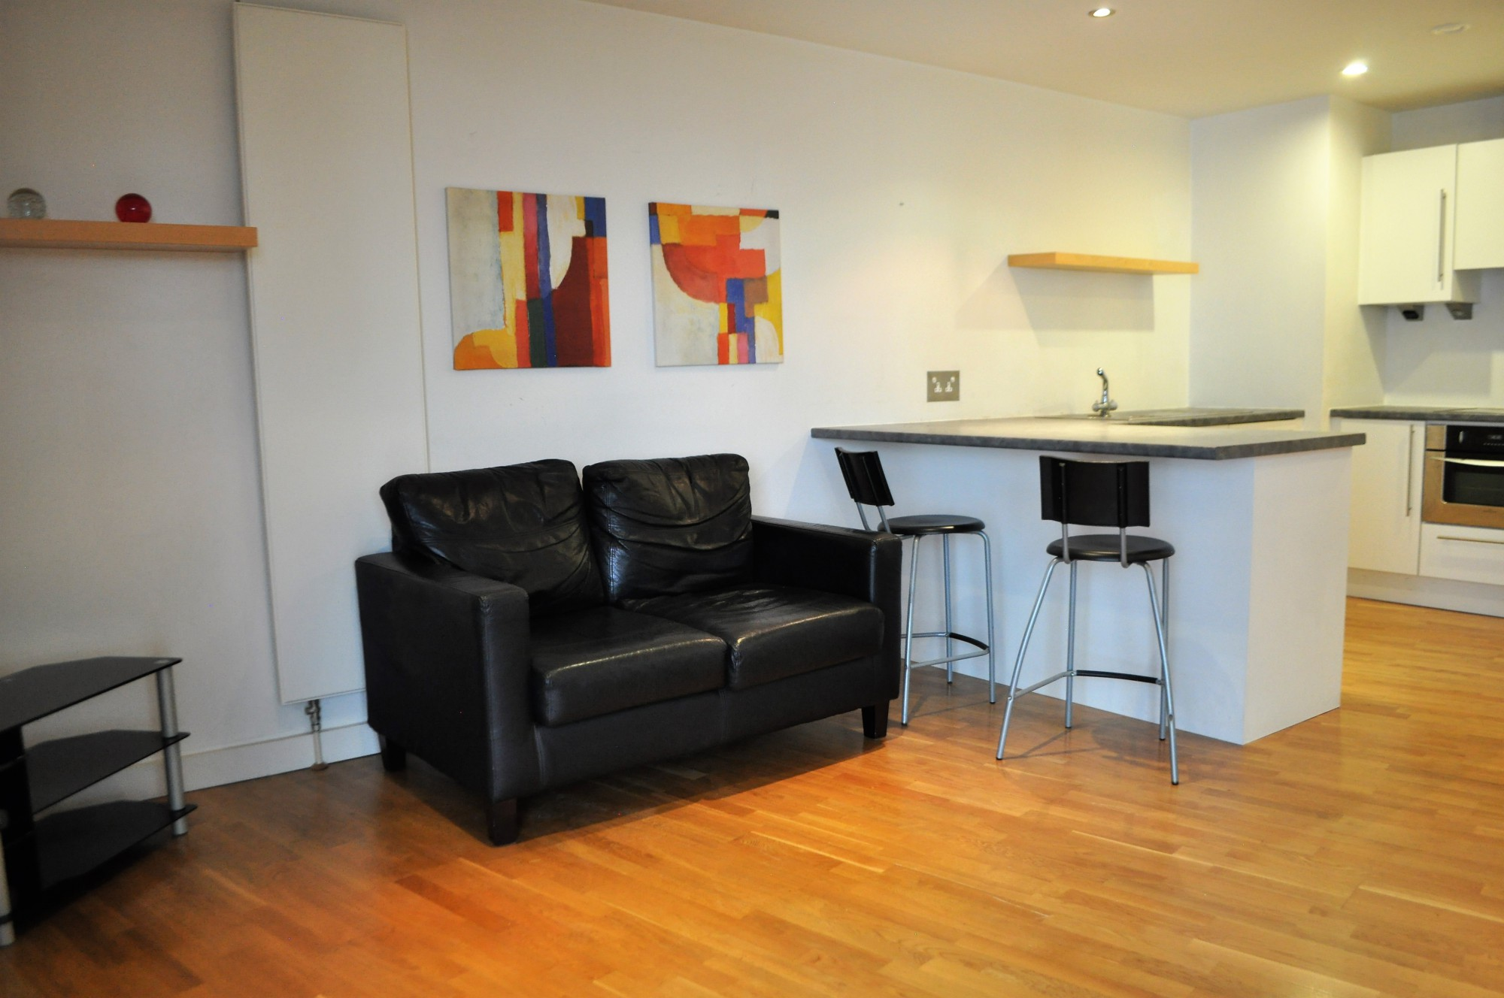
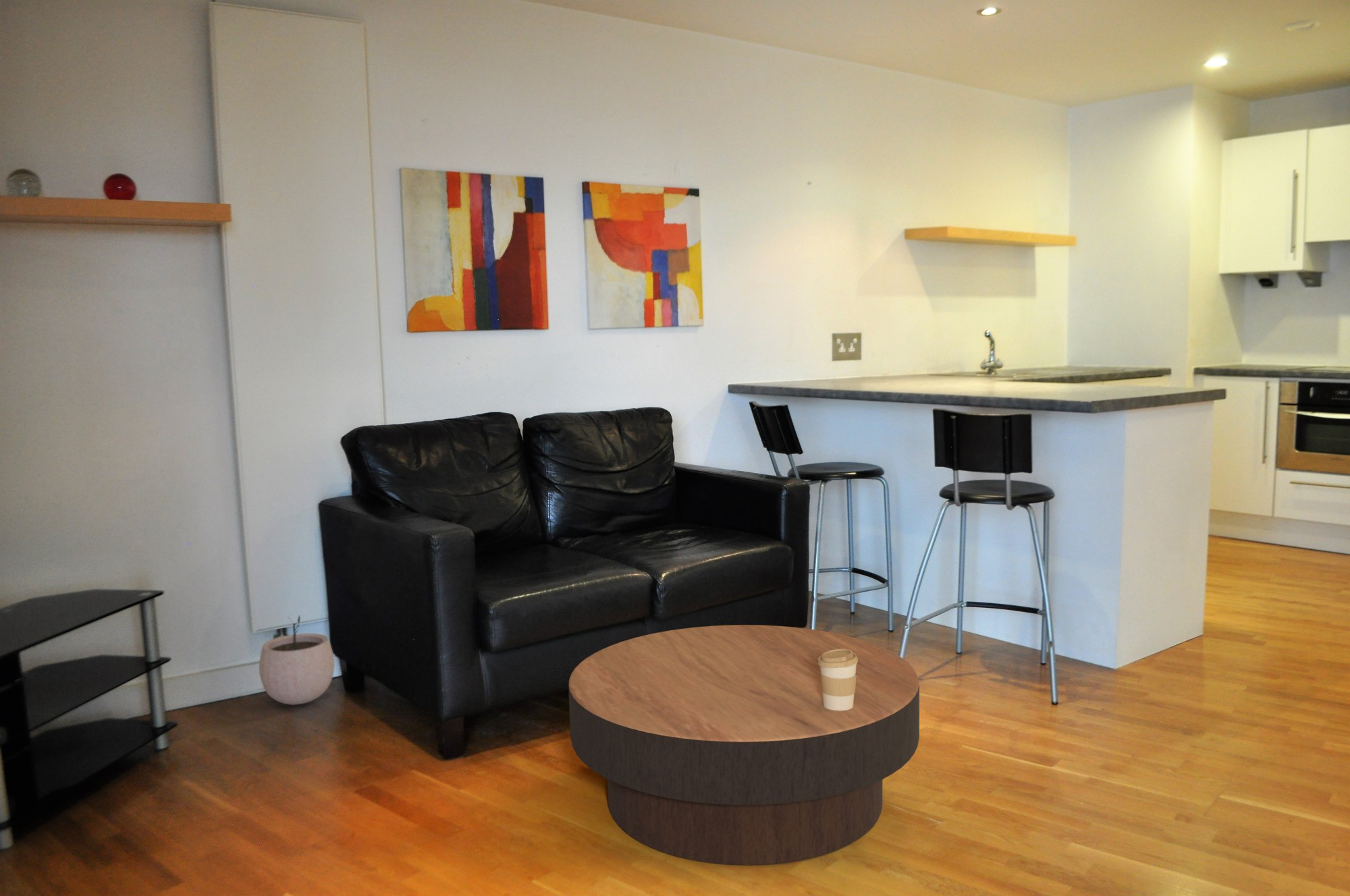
+ coffee table [568,624,920,866]
+ coffee cup [818,648,858,710]
+ plant pot [259,614,335,706]
